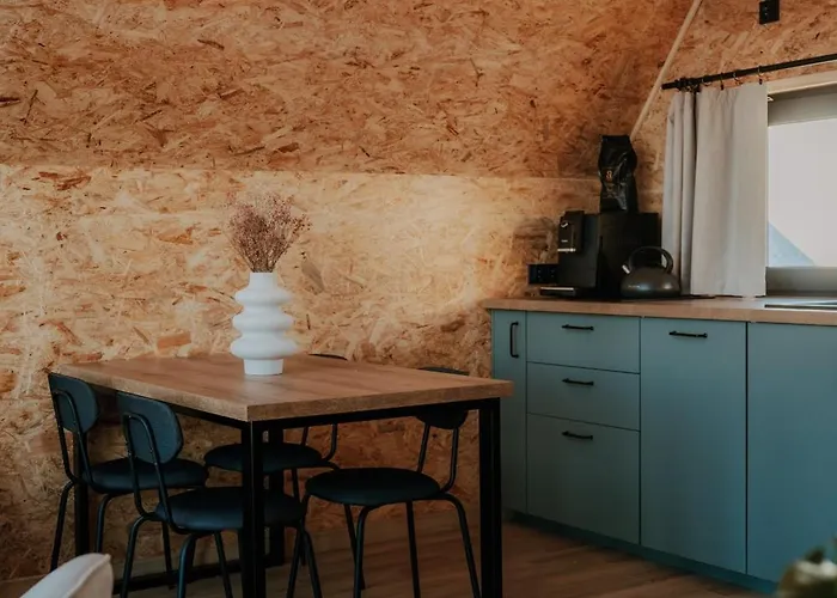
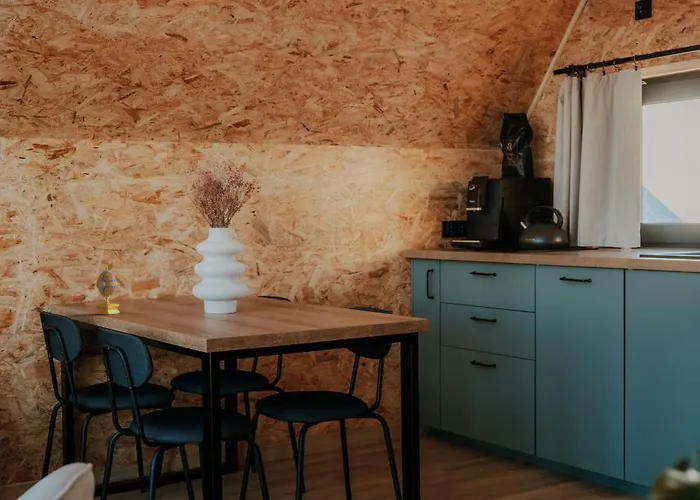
+ decorative egg [94,263,121,315]
